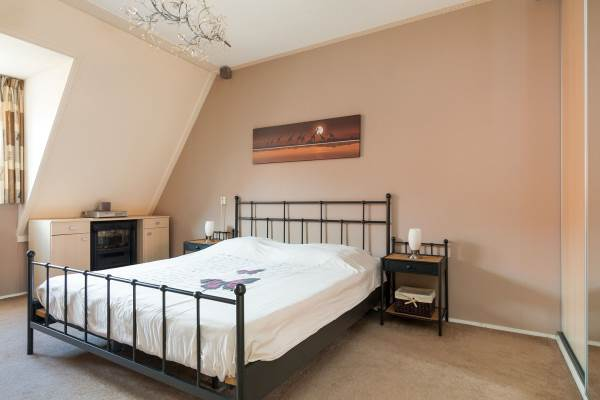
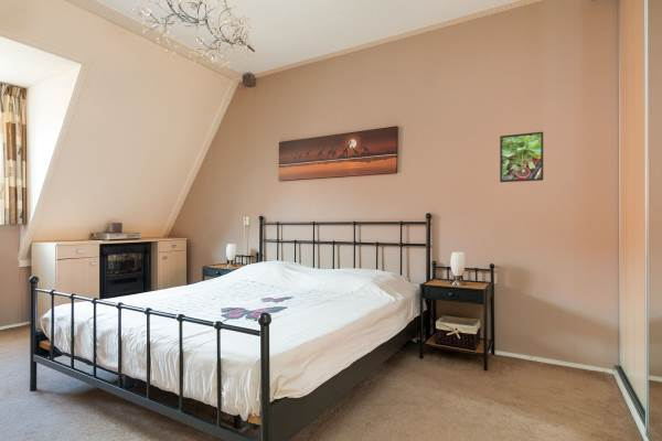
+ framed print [499,131,544,183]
